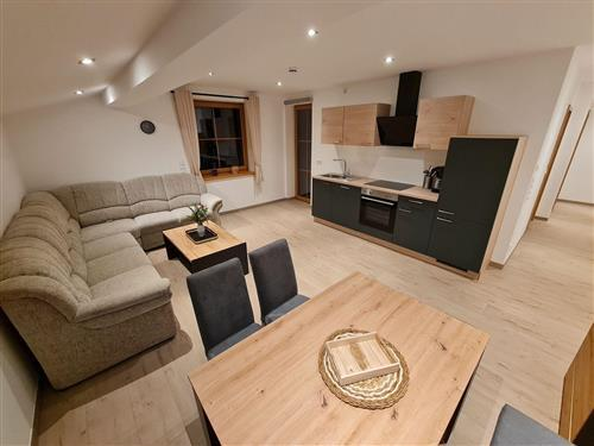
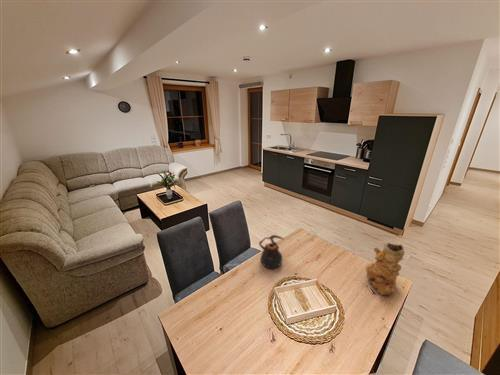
+ vase [365,242,405,296]
+ teapot [258,234,285,270]
